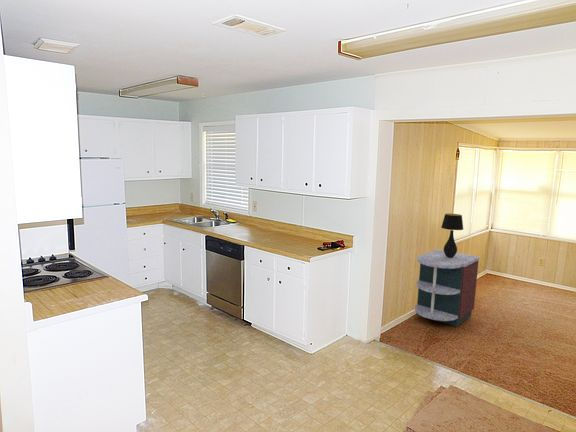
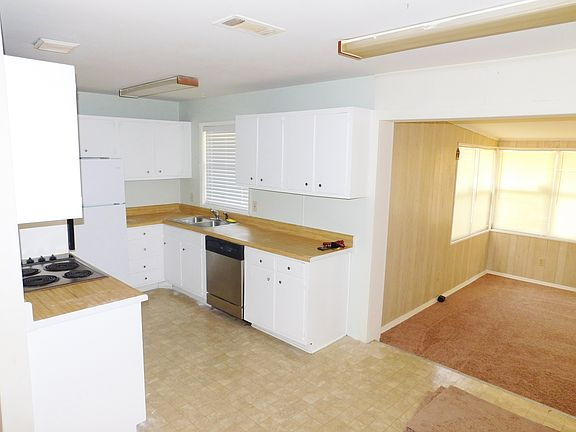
- table lamp [440,213,464,258]
- storage cabinet [414,248,481,327]
